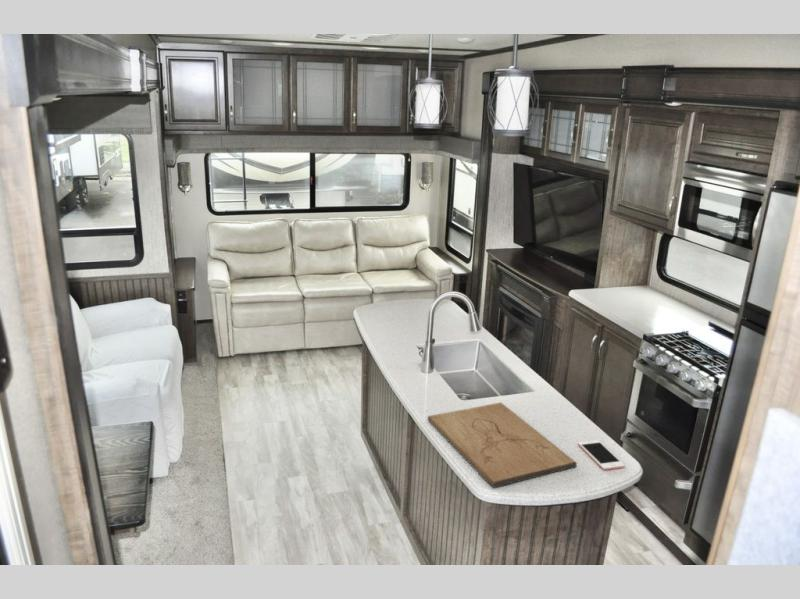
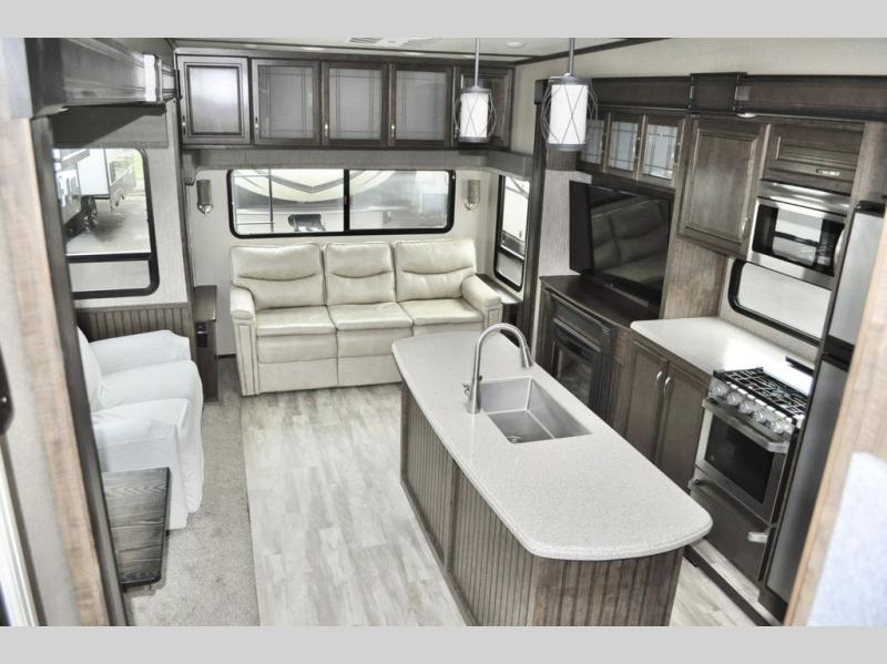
- cutting board [426,401,578,489]
- cell phone [577,439,626,471]
